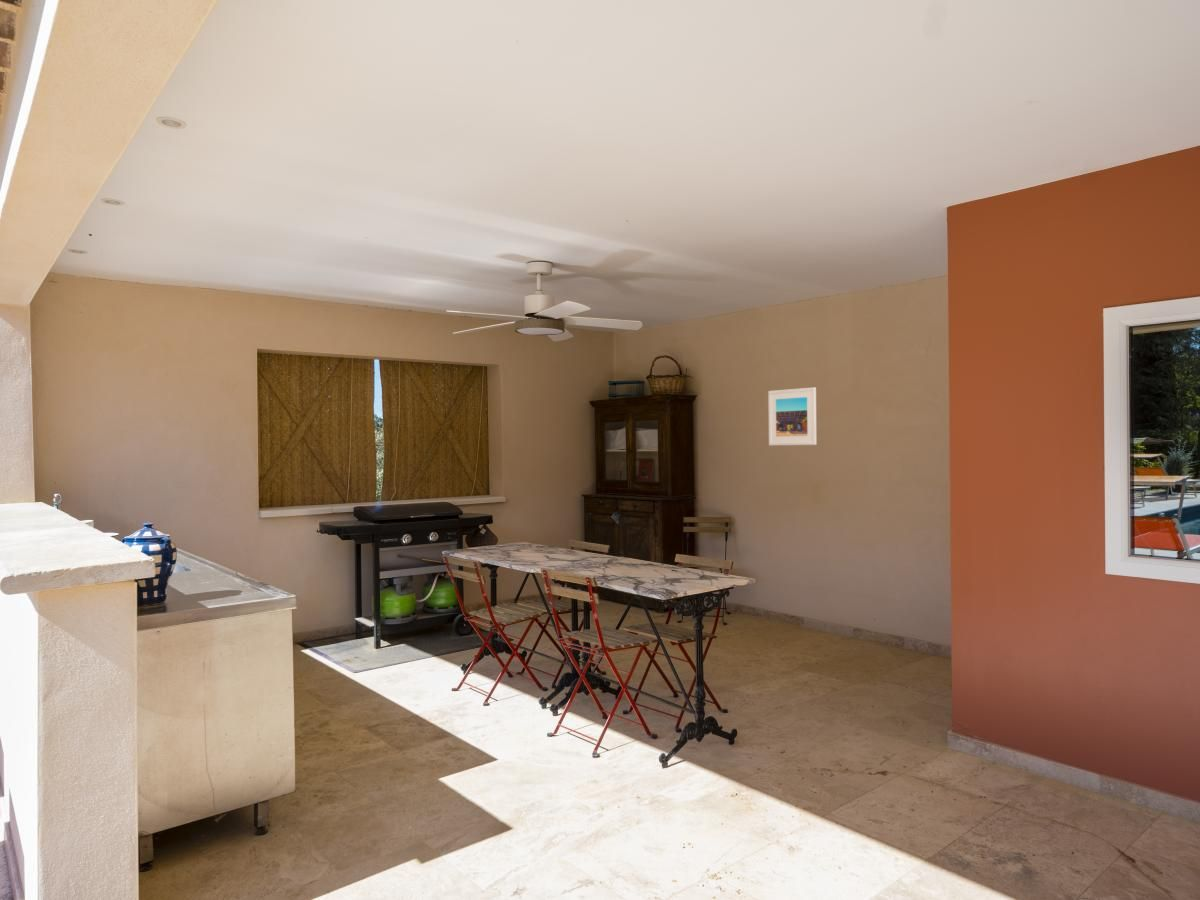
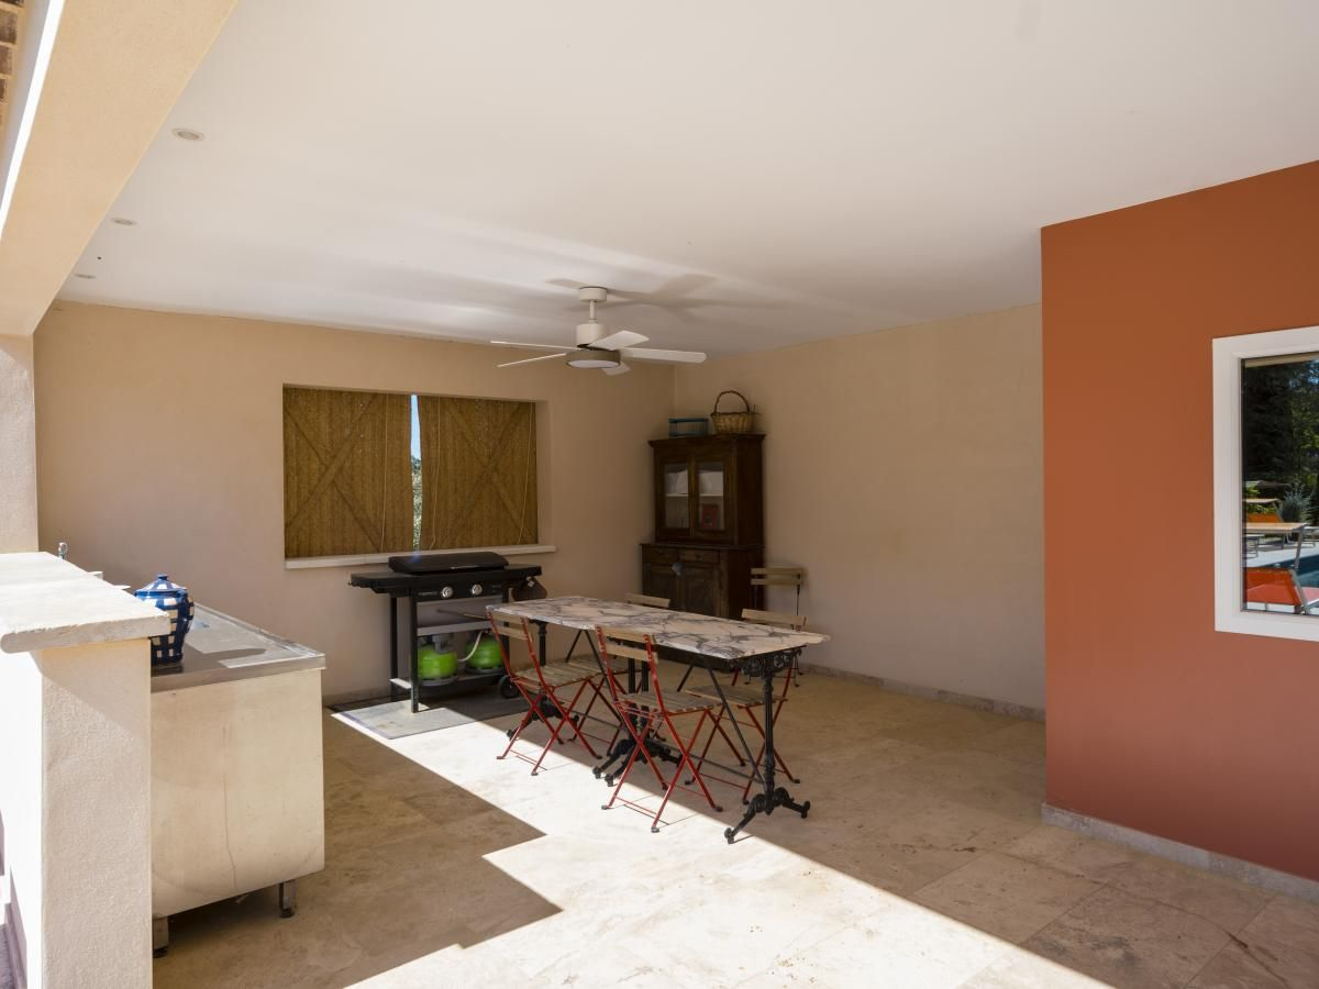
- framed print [767,386,818,446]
